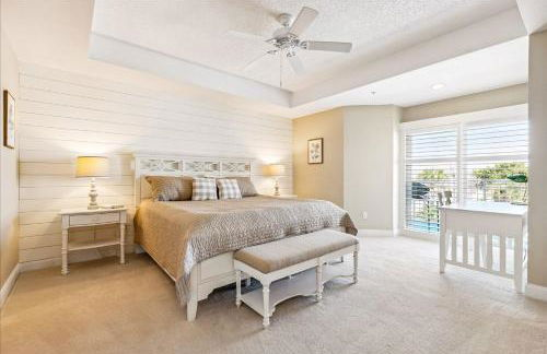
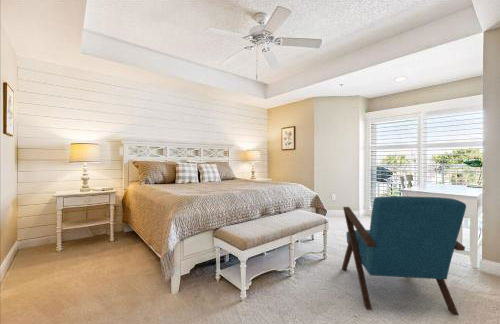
+ armchair [341,195,467,316]
